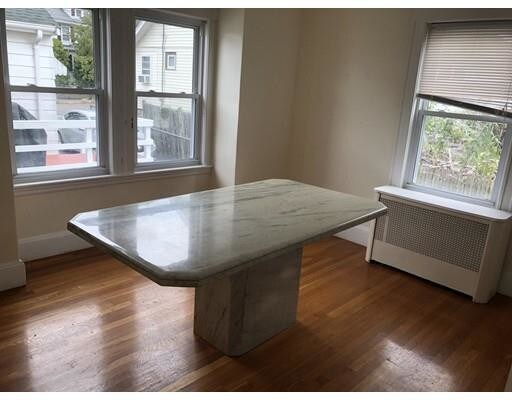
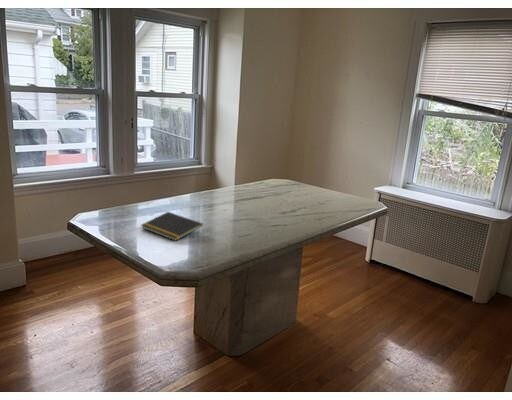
+ notepad [140,211,204,242]
